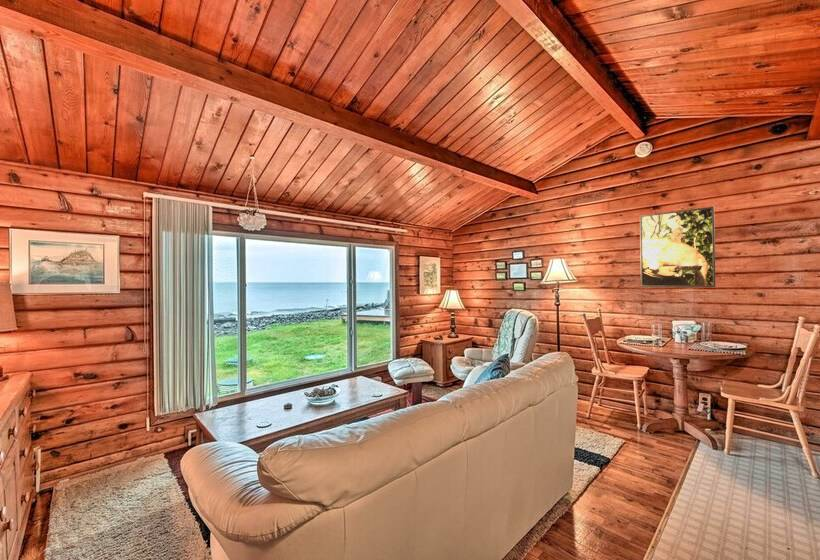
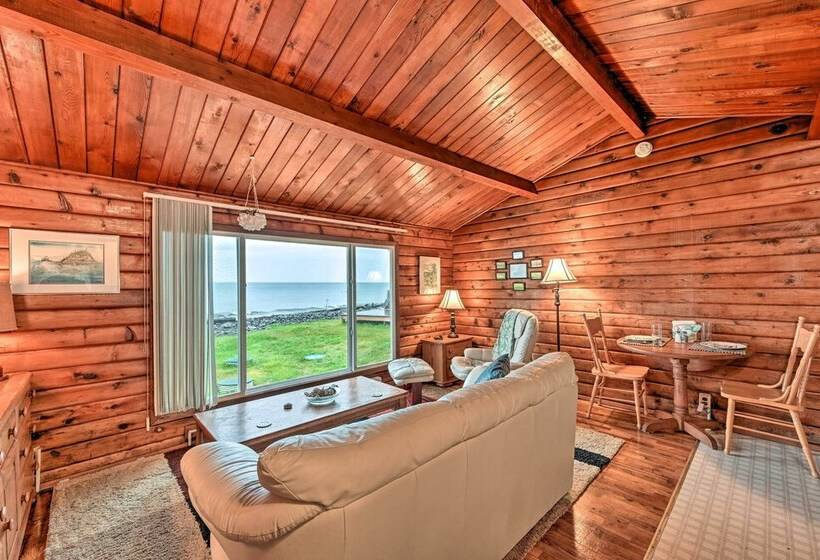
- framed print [639,206,717,288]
